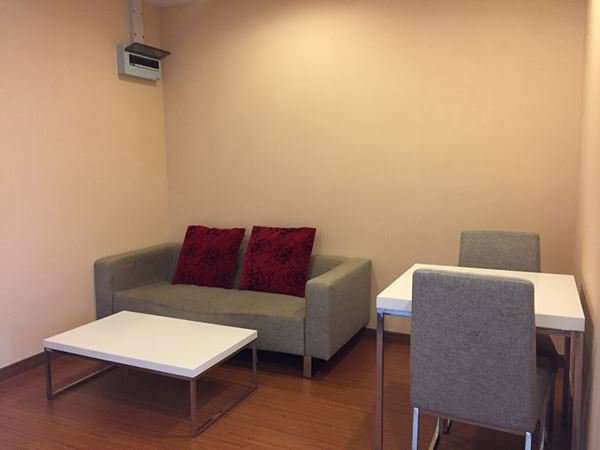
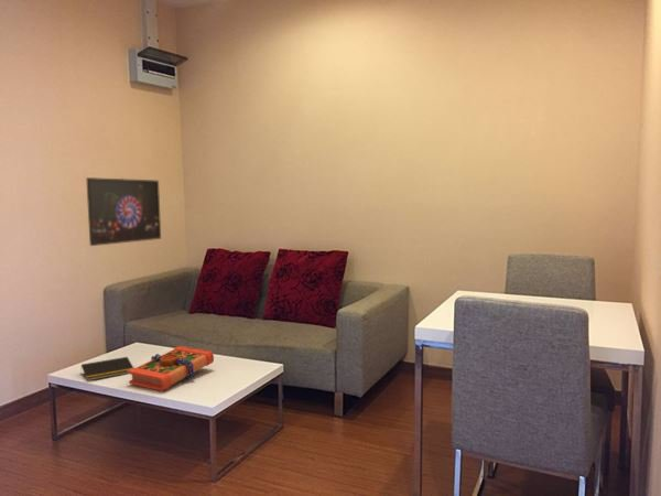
+ book [127,345,215,392]
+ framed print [85,176,162,247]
+ notepad [79,356,134,382]
